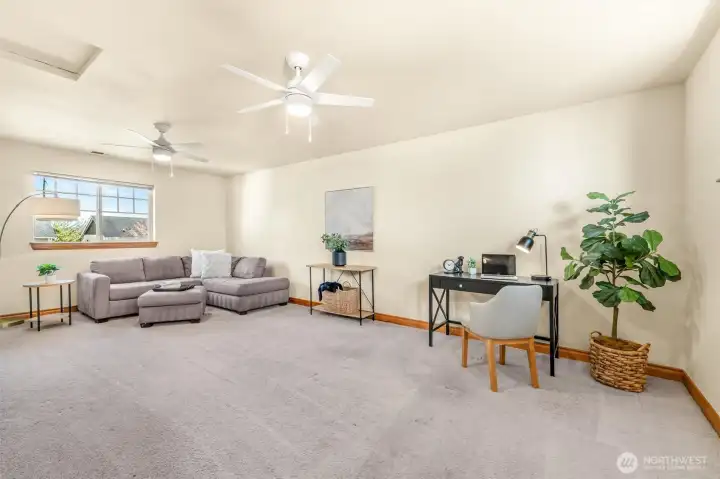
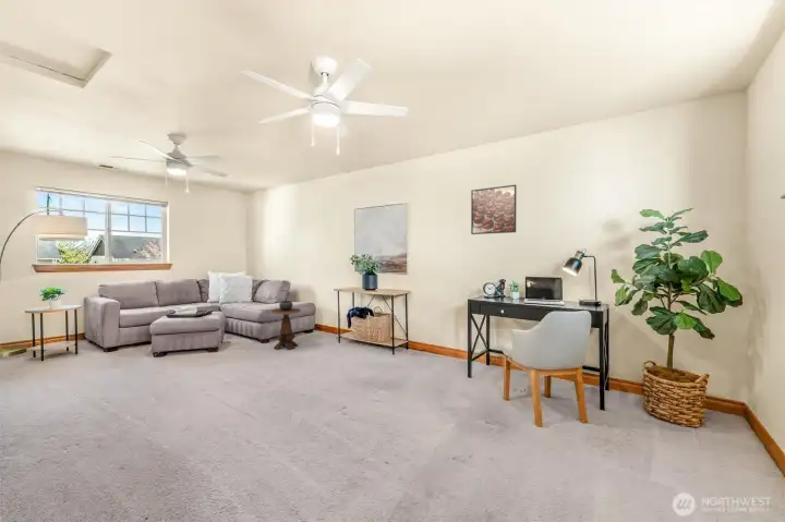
+ side table [270,300,302,351]
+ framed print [470,184,518,235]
